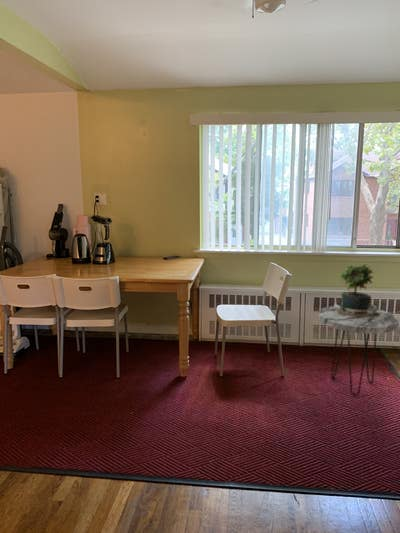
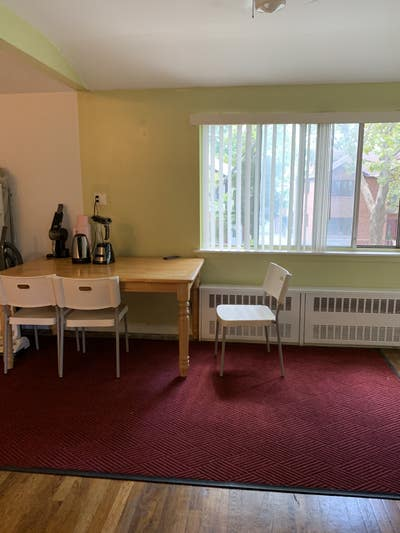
- potted plant [330,262,378,317]
- side table [318,305,400,396]
